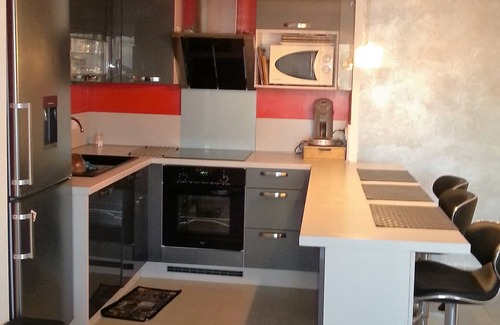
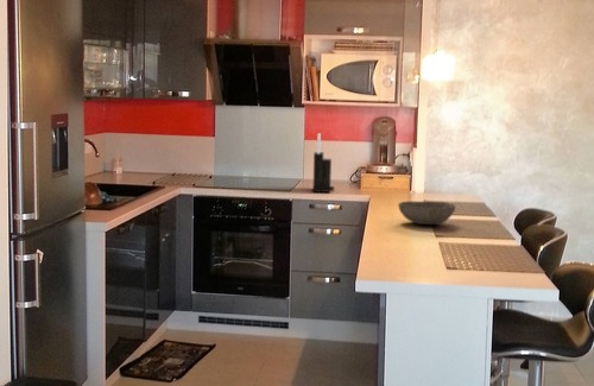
+ knife block [312,132,335,194]
+ bowl [398,200,456,226]
